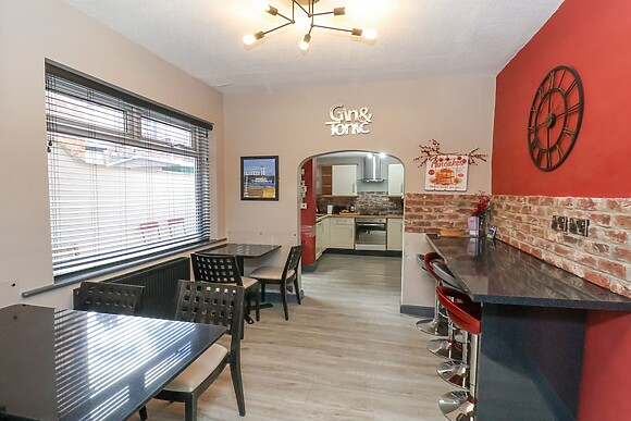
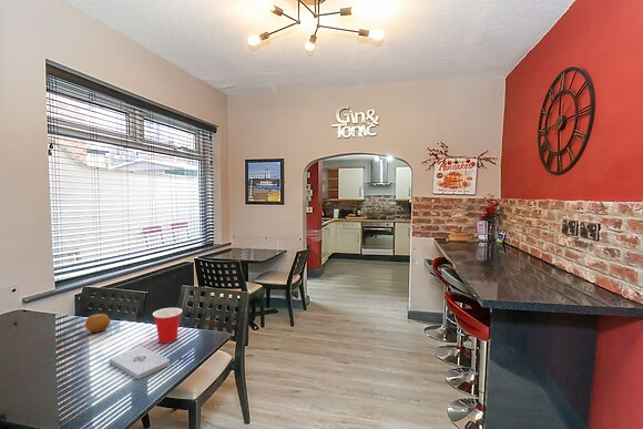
+ fruit [84,313,111,334]
+ cup [152,307,183,344]
+ notepad [109,346,171,380]
